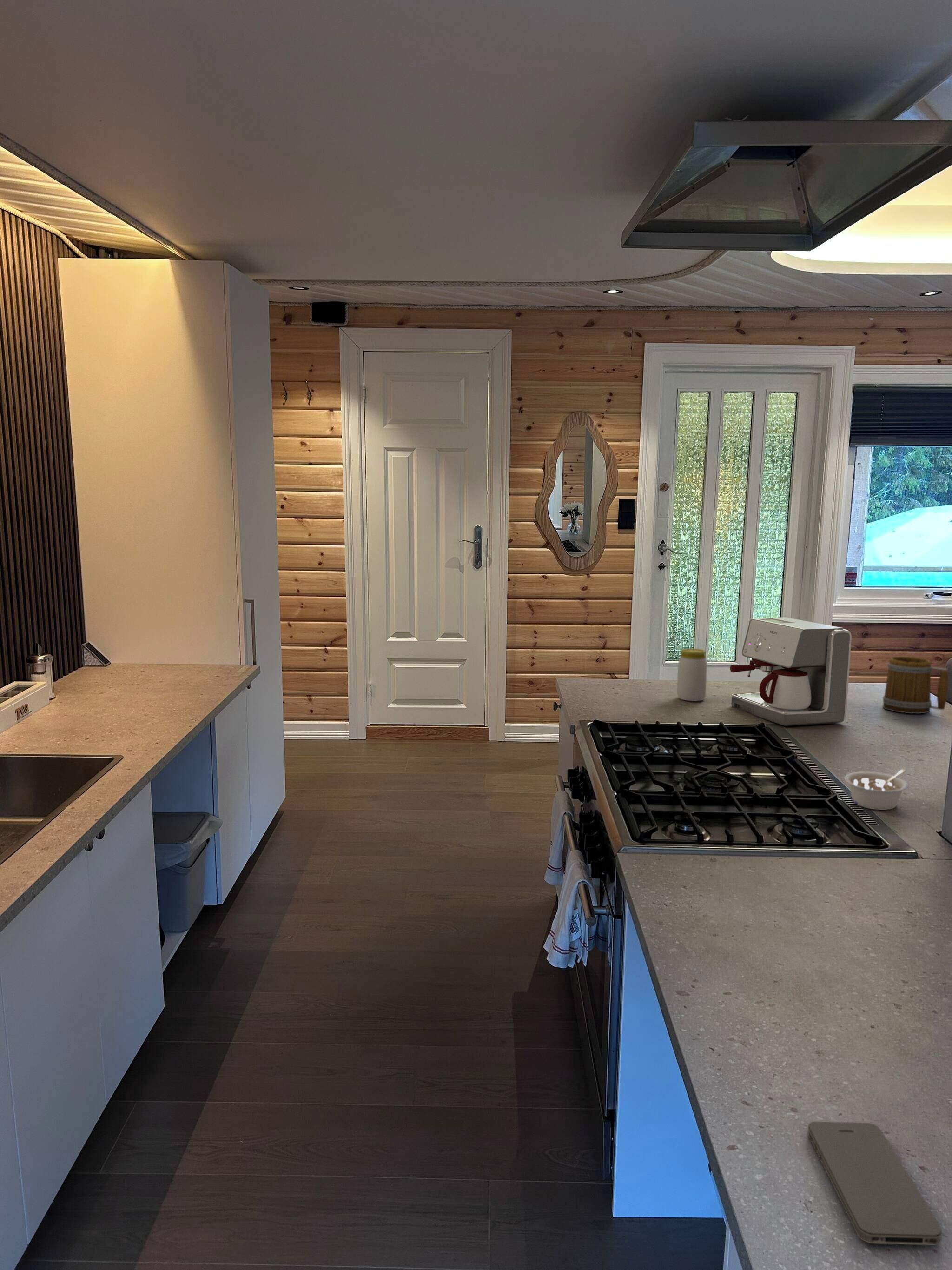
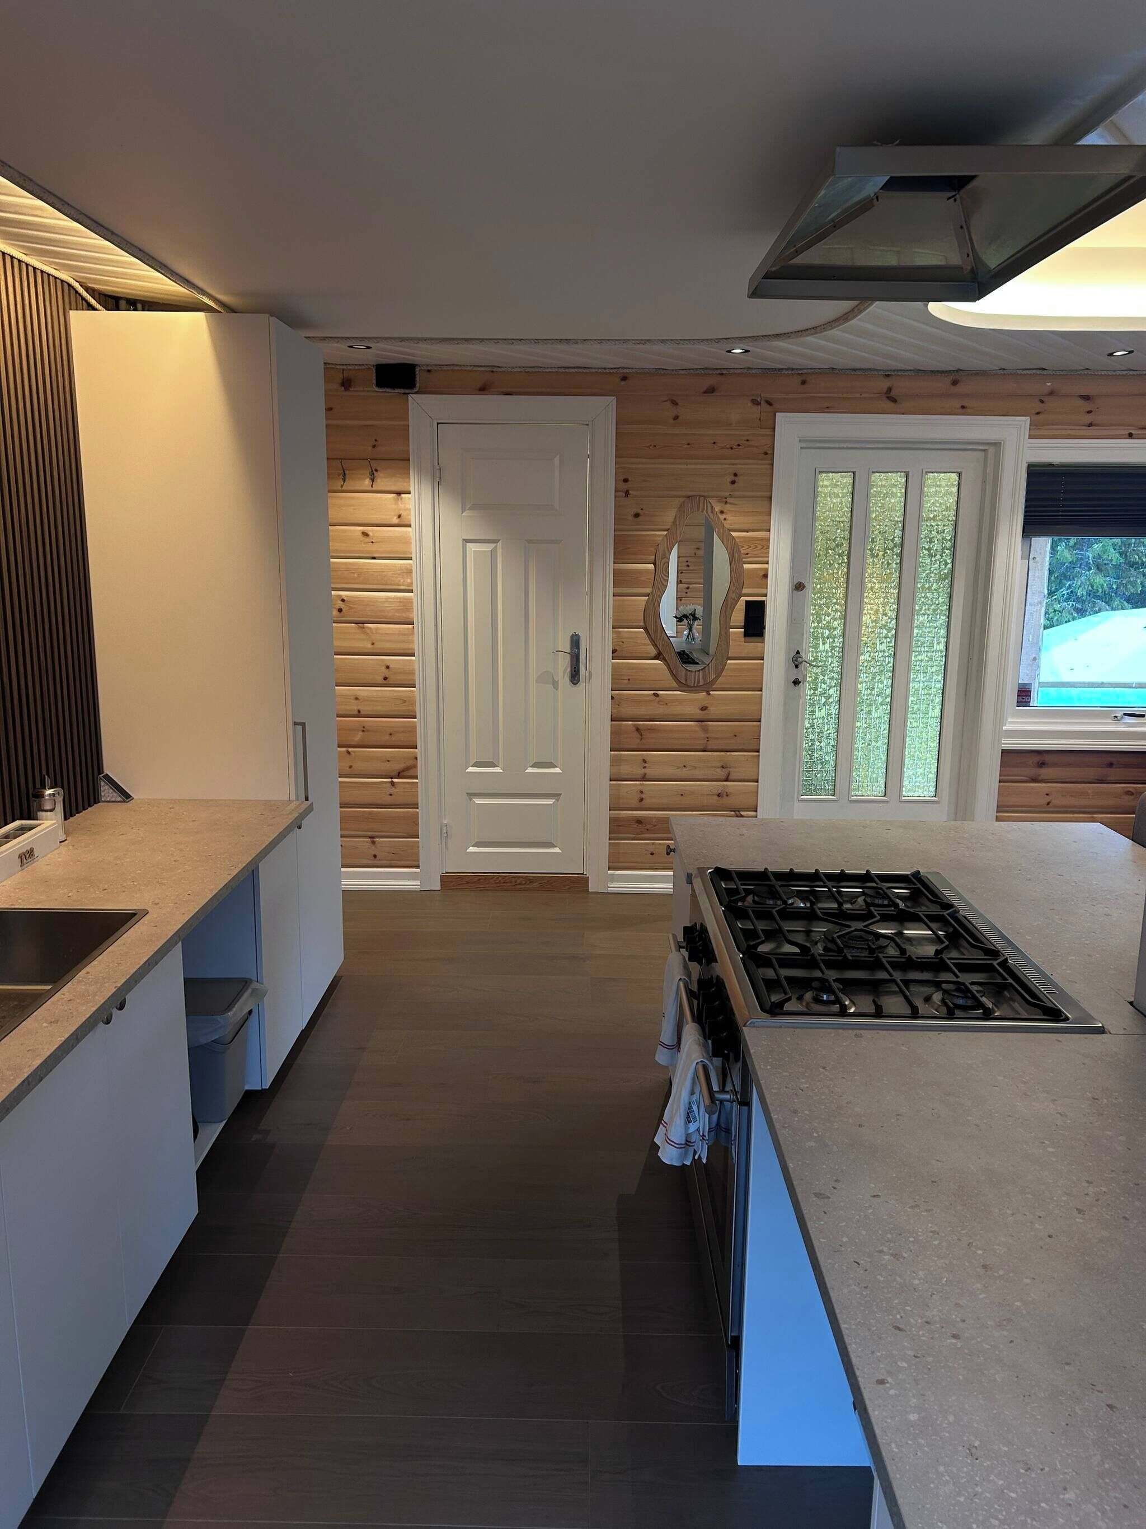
- jar [676,648,707,702]
- coffee maker [730,617,852,726]
- smartphone [807,1121,943,1246]
- legume [844,769,909,811]
- mug [882,656,949,714]
